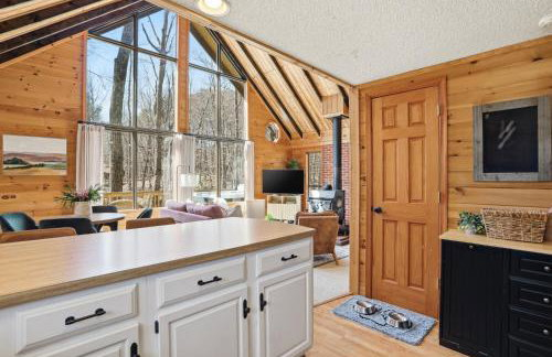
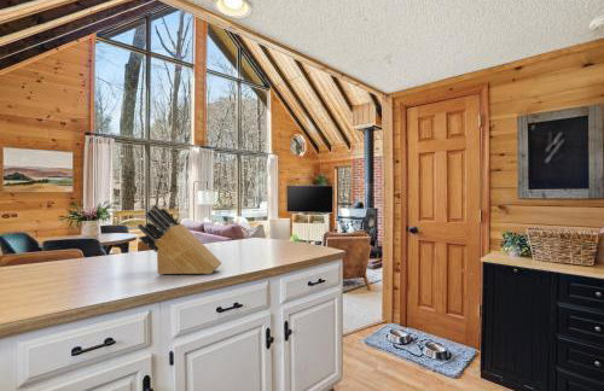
+ knife block [137,204,222,276]
